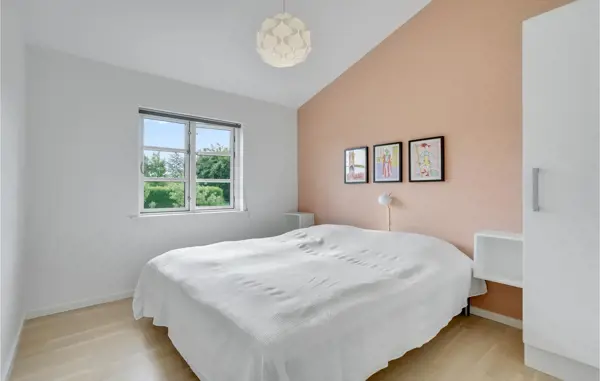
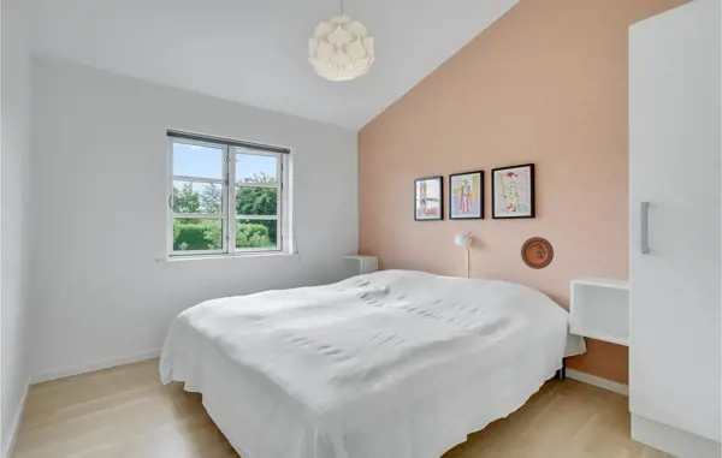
+ decorative plate [520,236,555,270]
